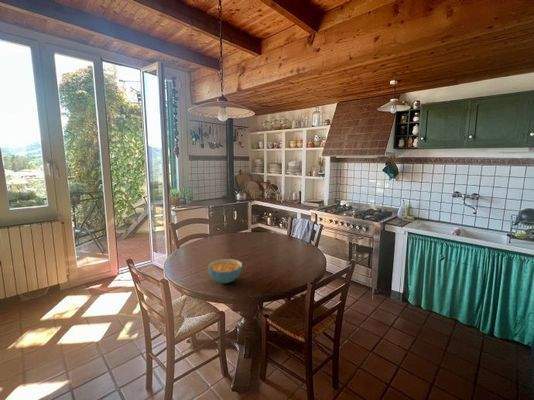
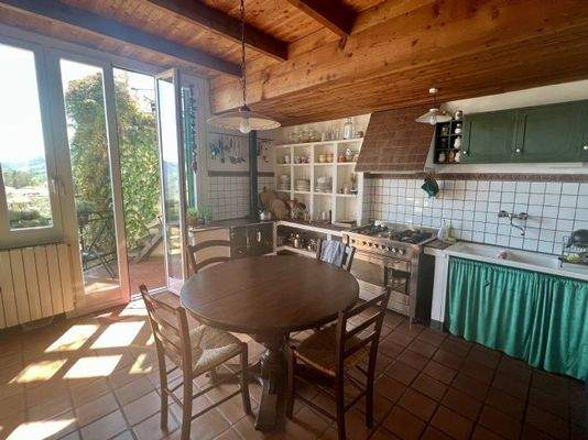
- cereal bowl [206,258,243,284]
